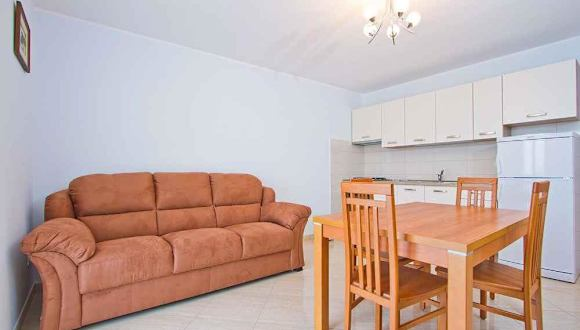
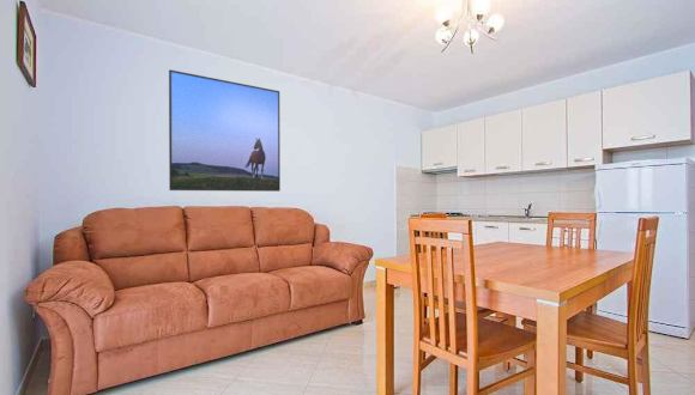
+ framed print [168,68,282,193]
